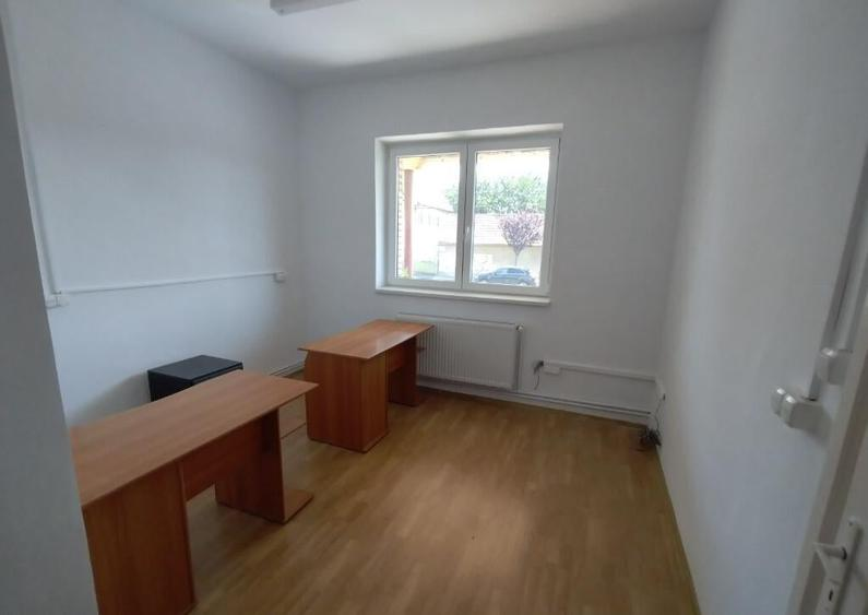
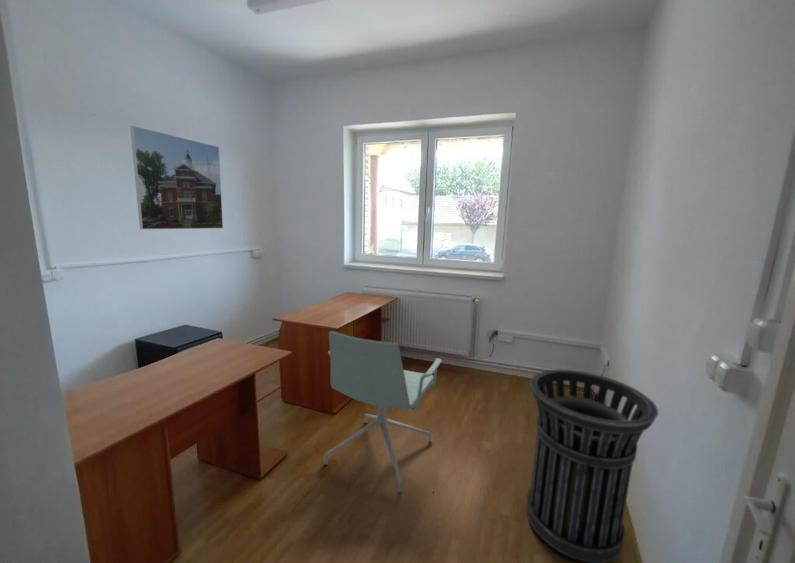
+ office chair [323,330,443,494]
+ trash can [525,369,659,563]
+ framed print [129,125,224,230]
